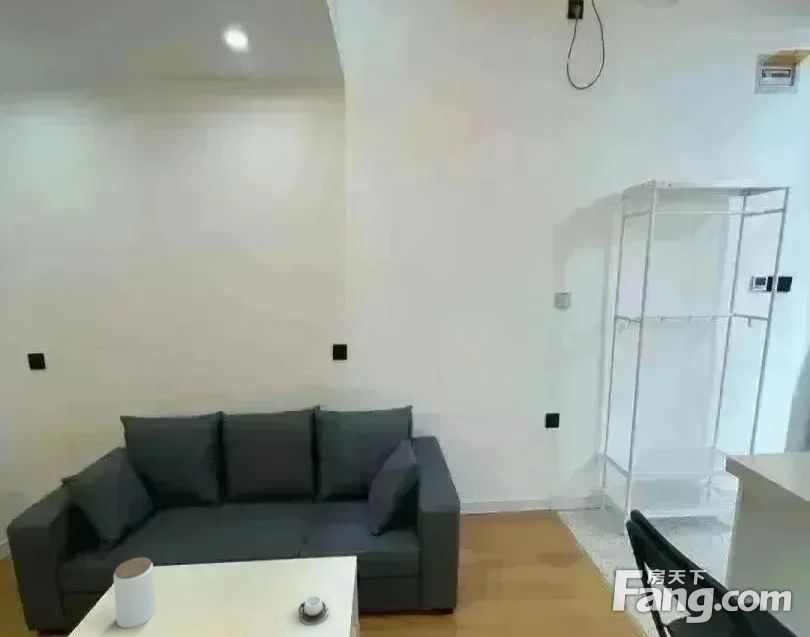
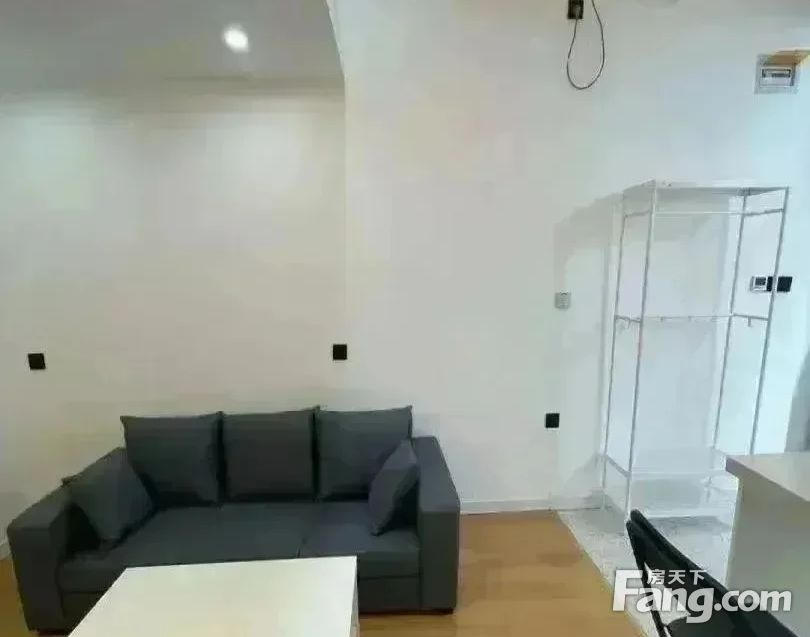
- cup [298,595,329,620]
- jar [113,556,156,629]
